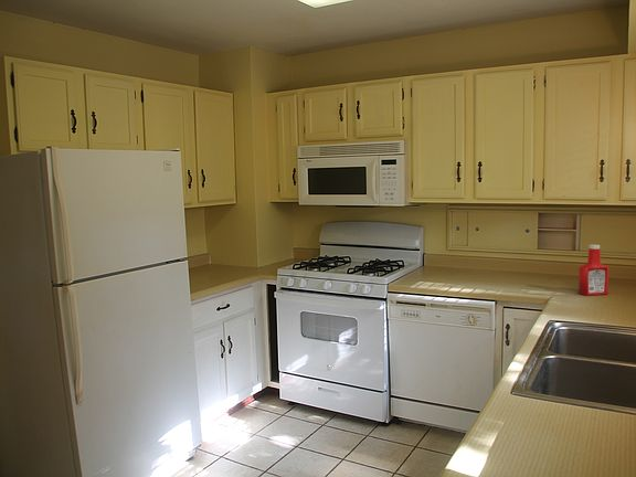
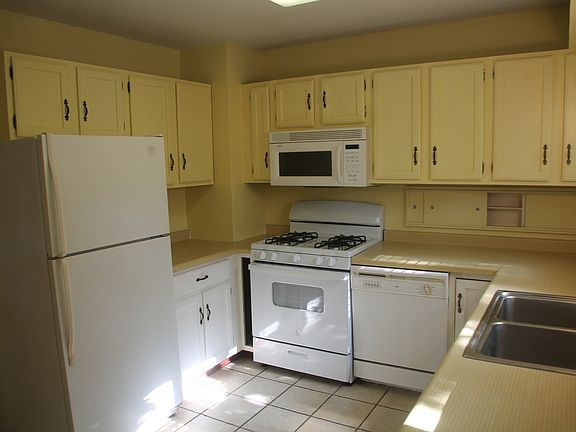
- soap bottle [577,244,610,296]
